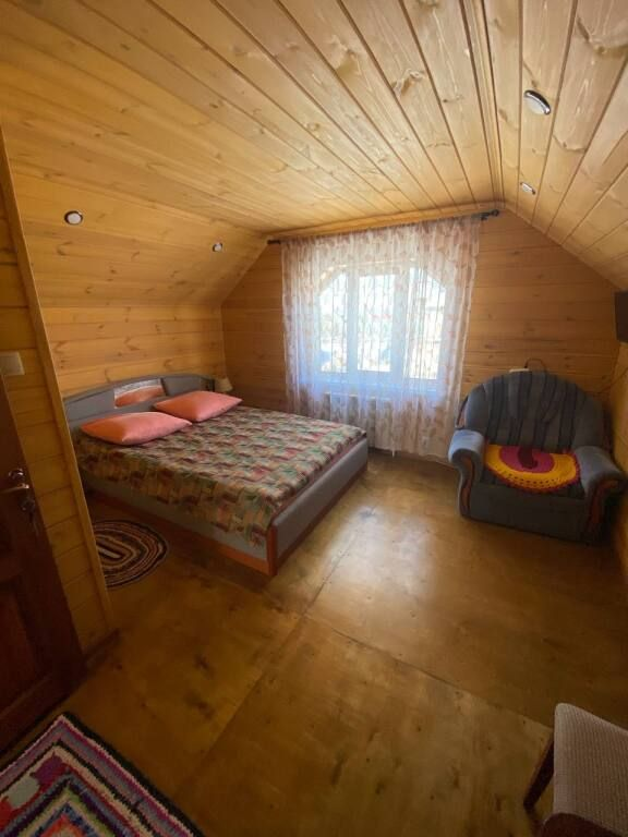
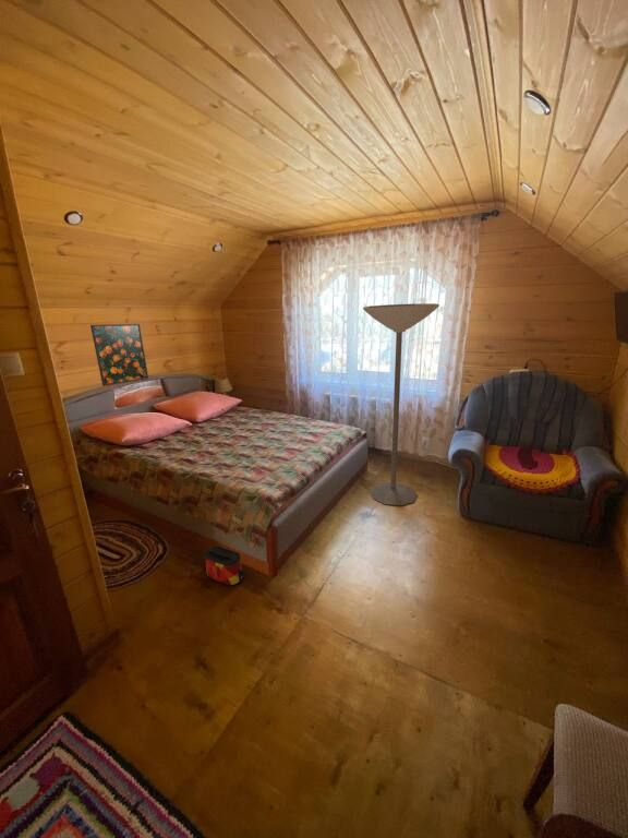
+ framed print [89,323,149,387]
+ bag [204,546,246,587]
+ floor lamp [362,302,440,506]
